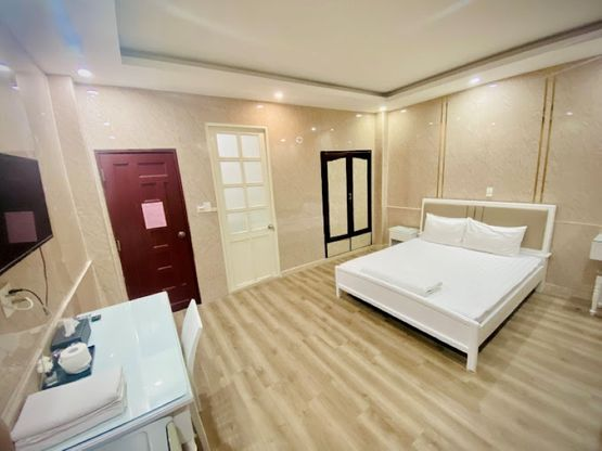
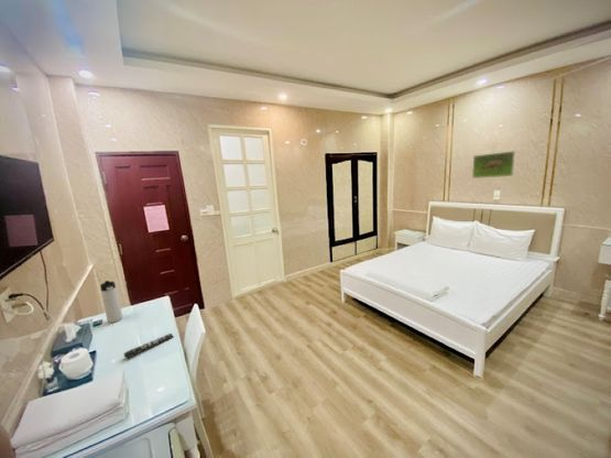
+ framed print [471,150,516,179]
+ thermos bottle [99,280,123,324]
+ remote control [123,332,174,360]
